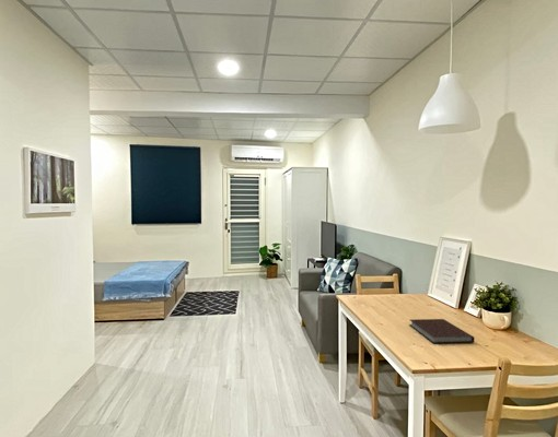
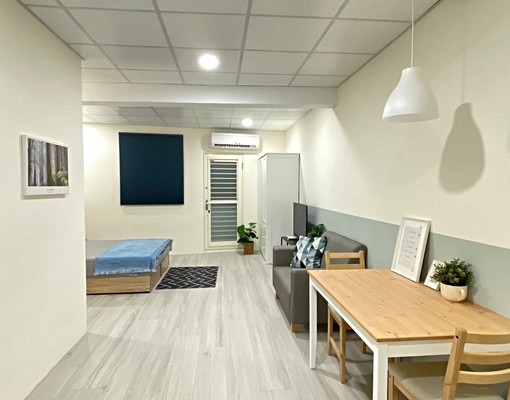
- notebook [408,318,475,344]
